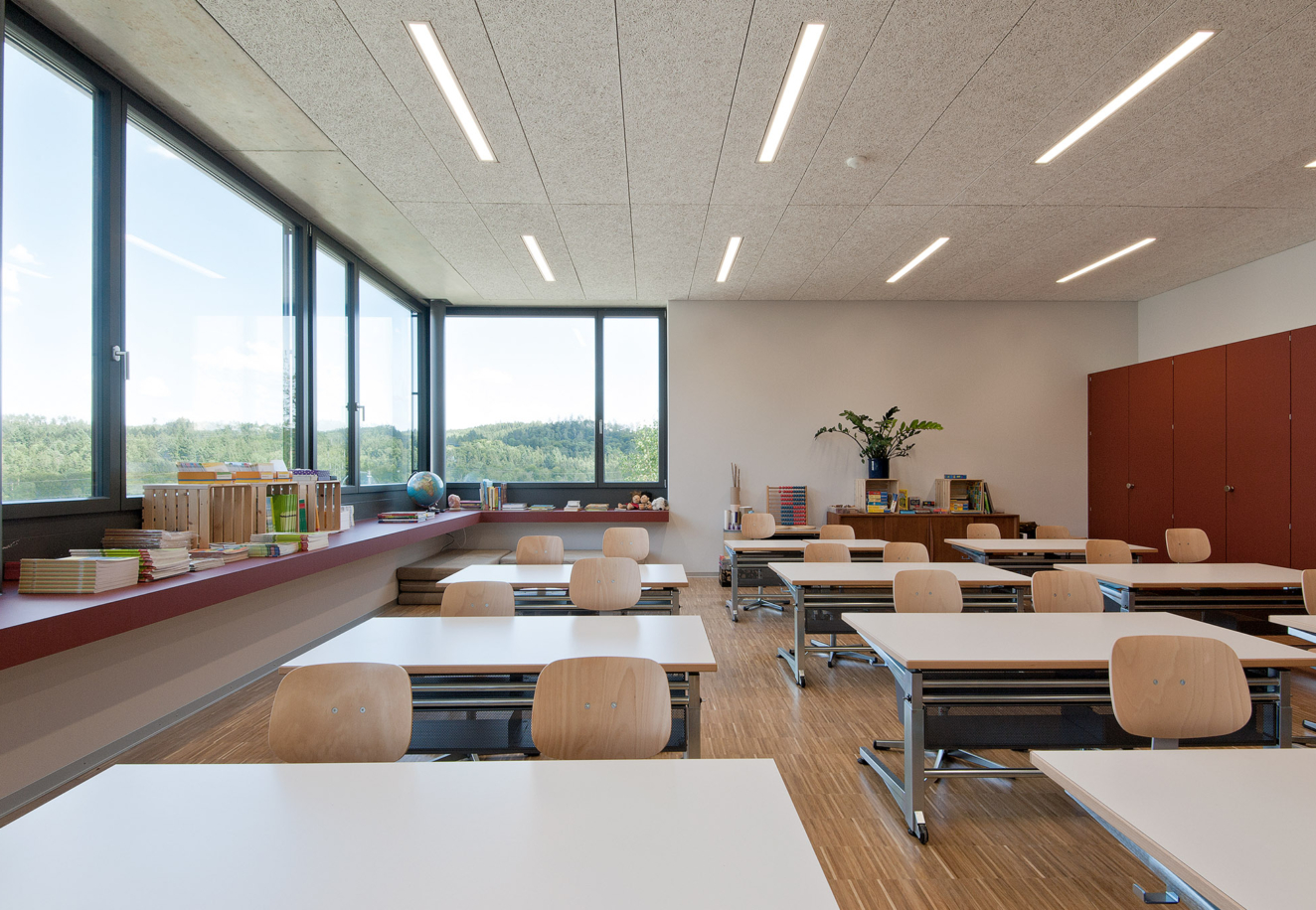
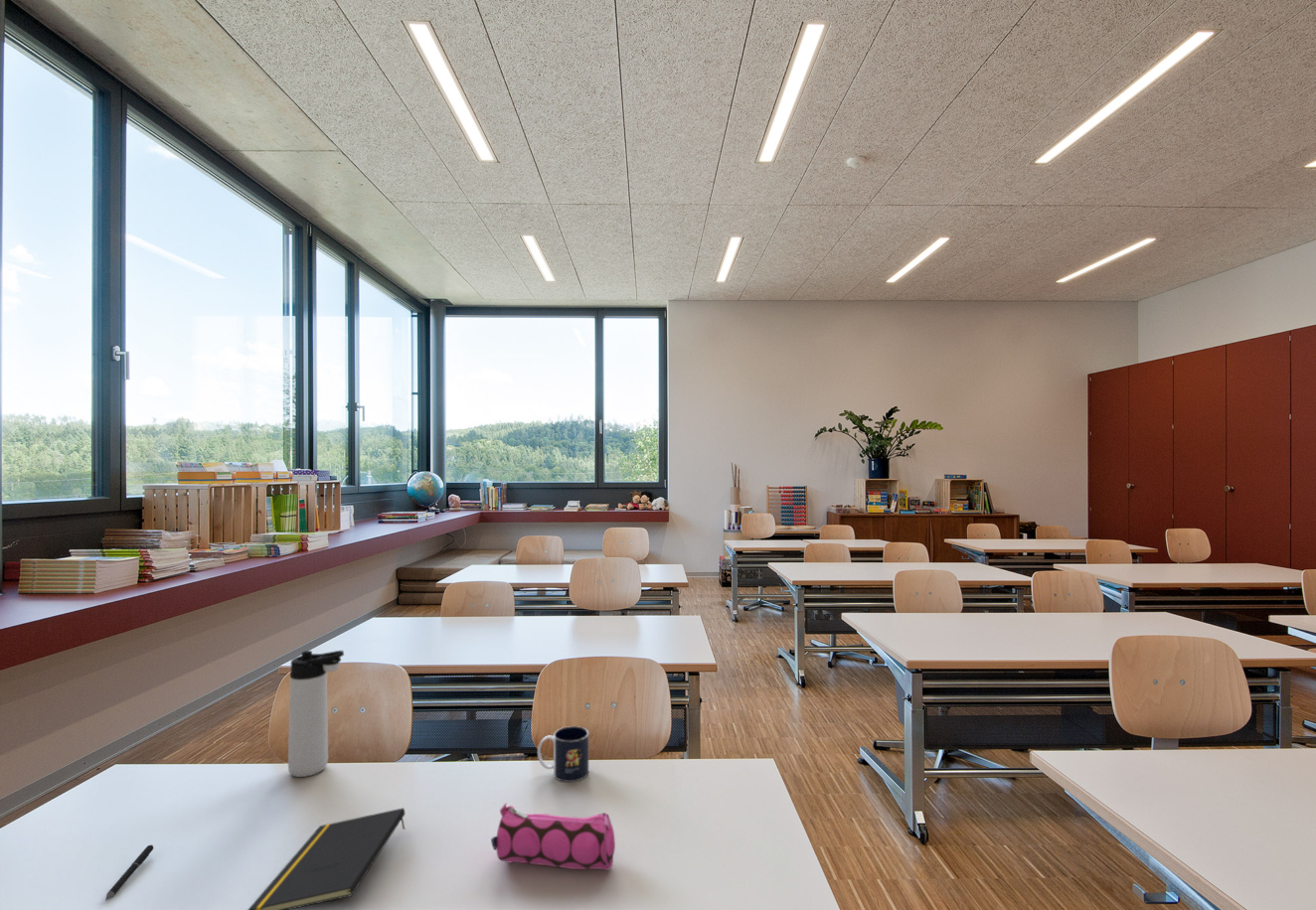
+ pencil case [490,802,616,871]
+ notepad [247,807,407,910]
+ thermos bottle [287,650,345,778]
+ mug [537,725,589,783]
+ pen [104,844,154,902]
